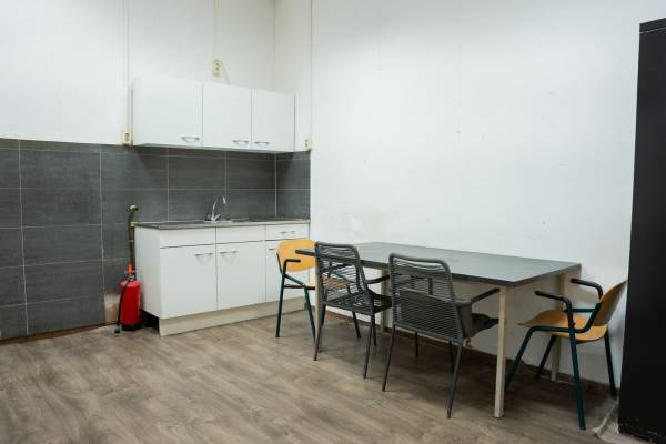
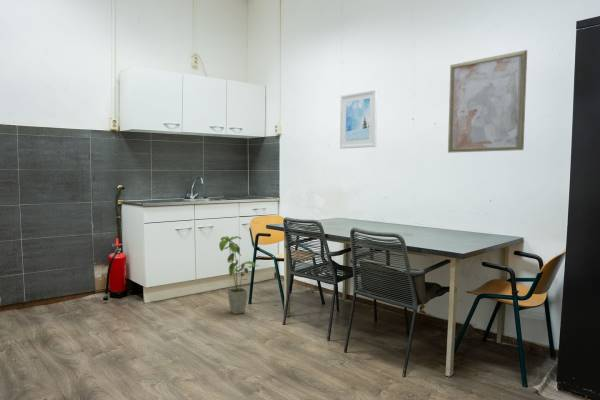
+ house plant [218,235,260,315]
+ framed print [339,88,378,150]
+ wall art [447,49,528,154]
